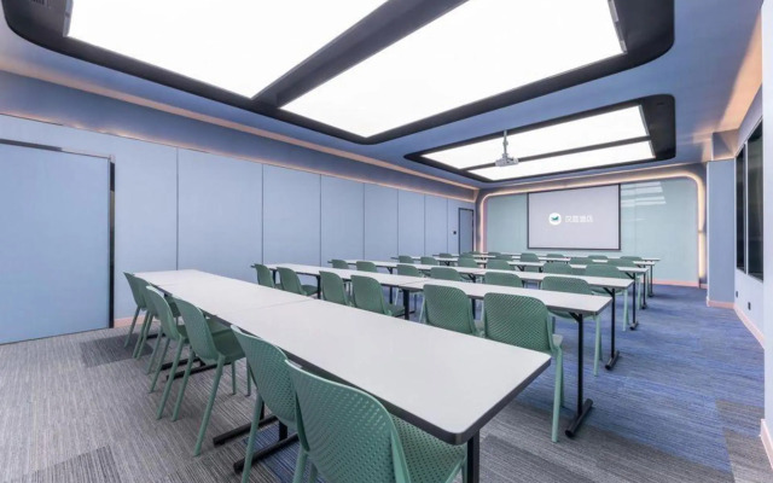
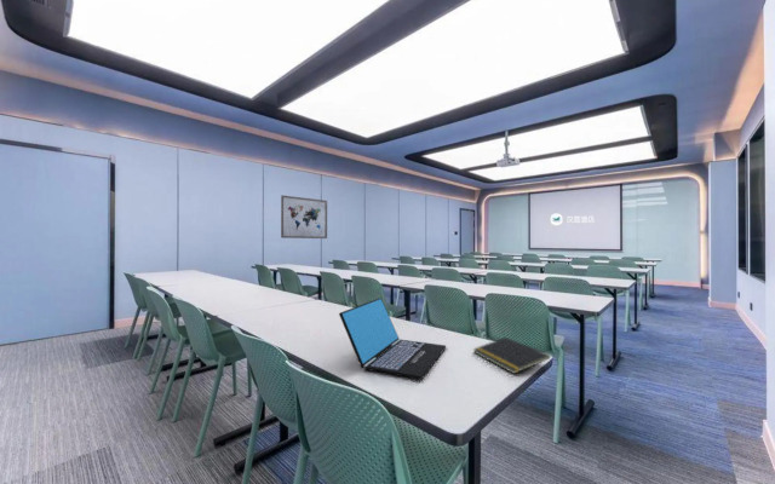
+ wall art [280,194,328,240]
+ notepad [472,336,552,375]
+ laptop [338,296,447,381]
